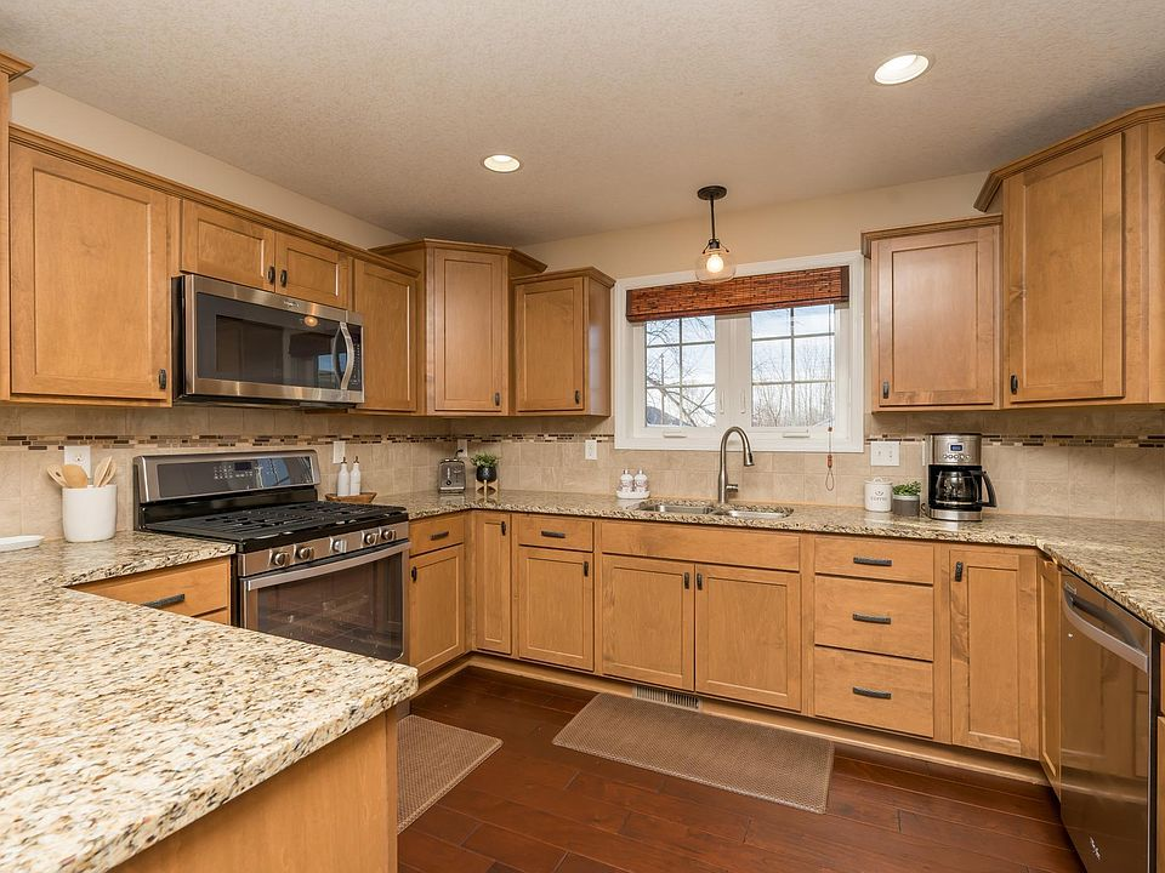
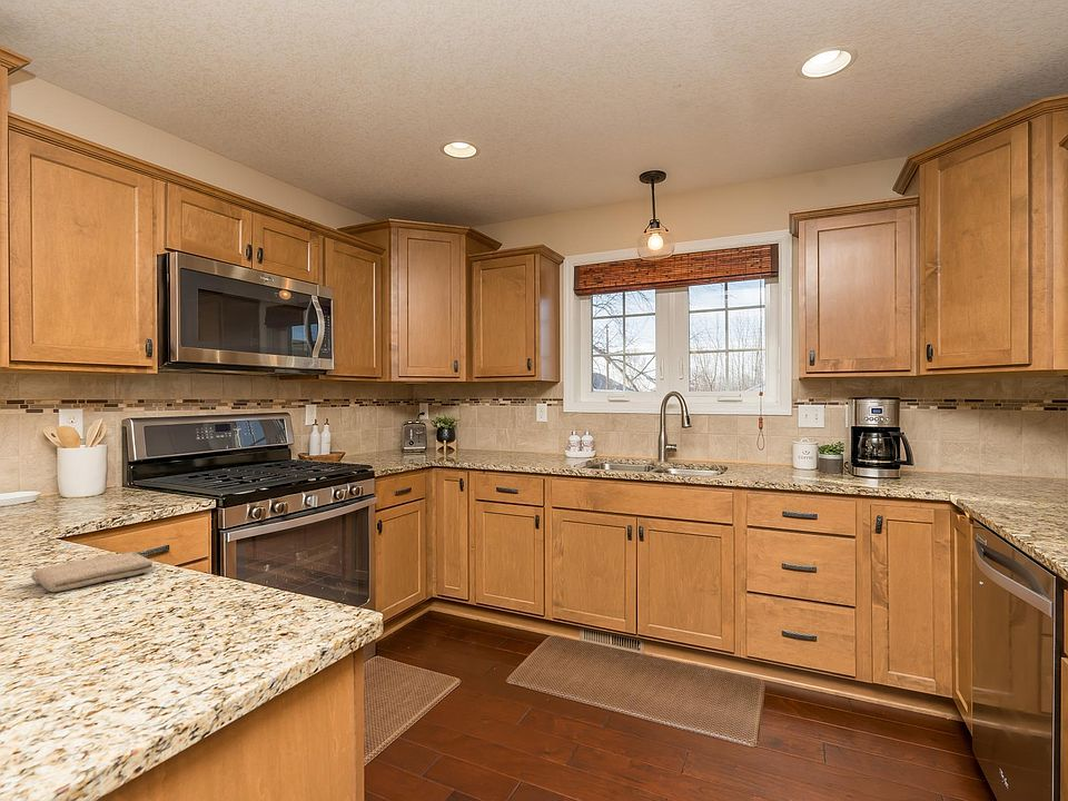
+ washcloth [30,551,155,593]
